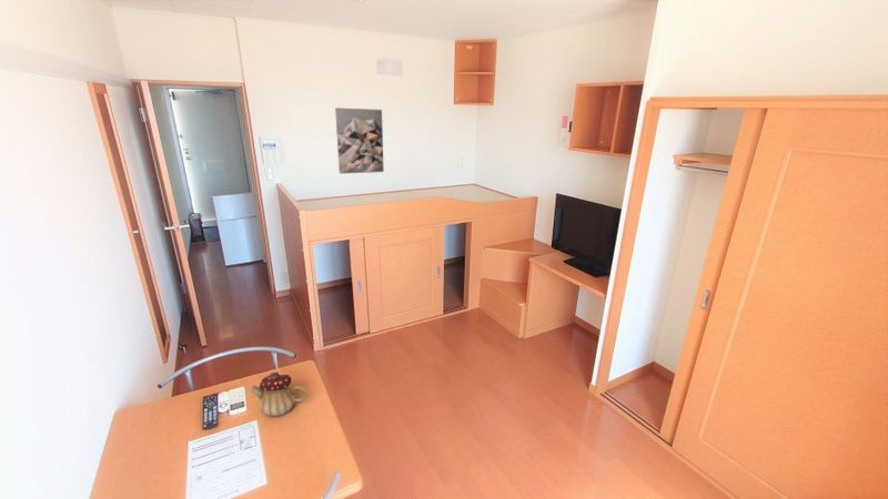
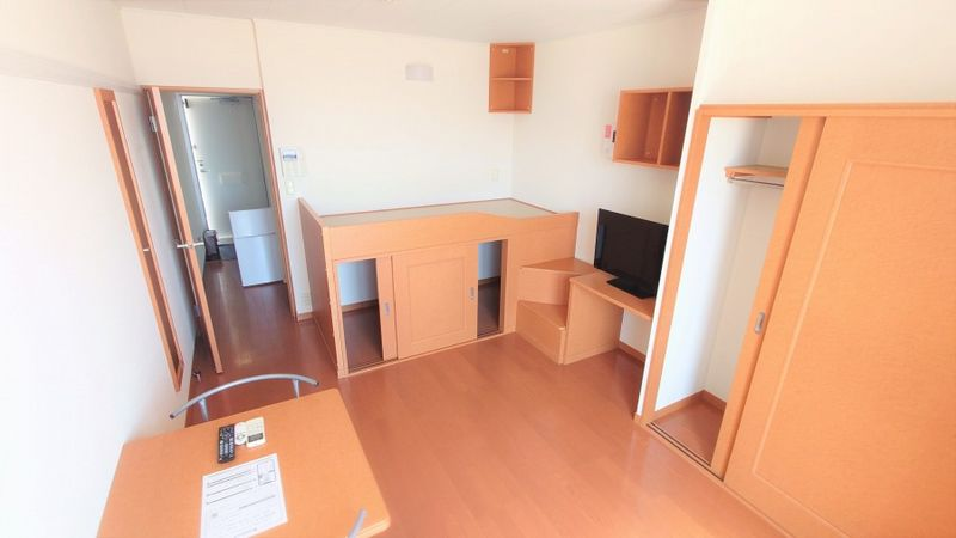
- wall art [334,106,385,175]
- teapot [249,371,309,418]
